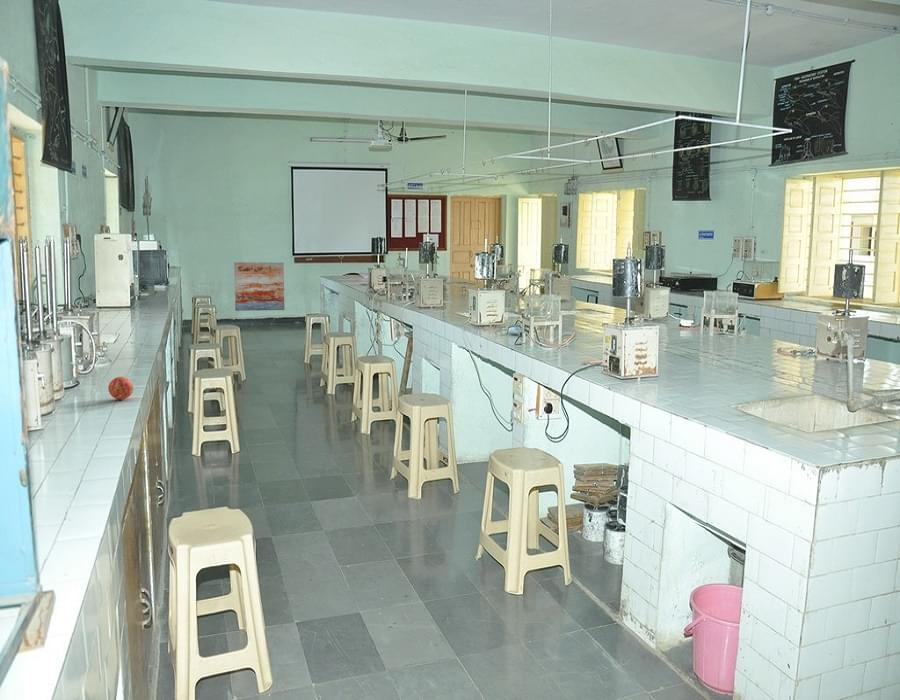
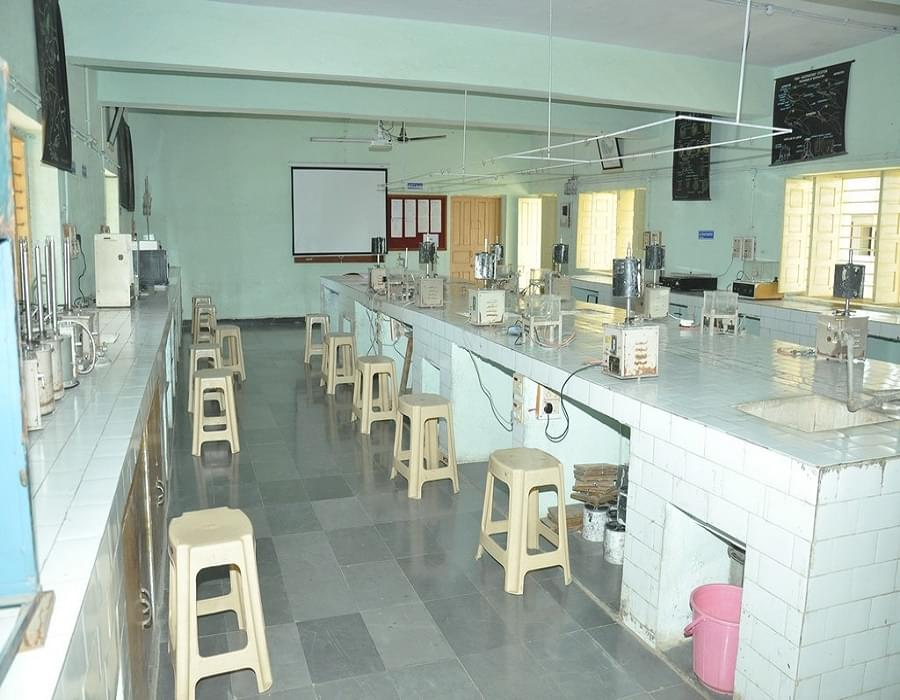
- apple [107,376,134,400]
- wall art [233,261,285,312]
